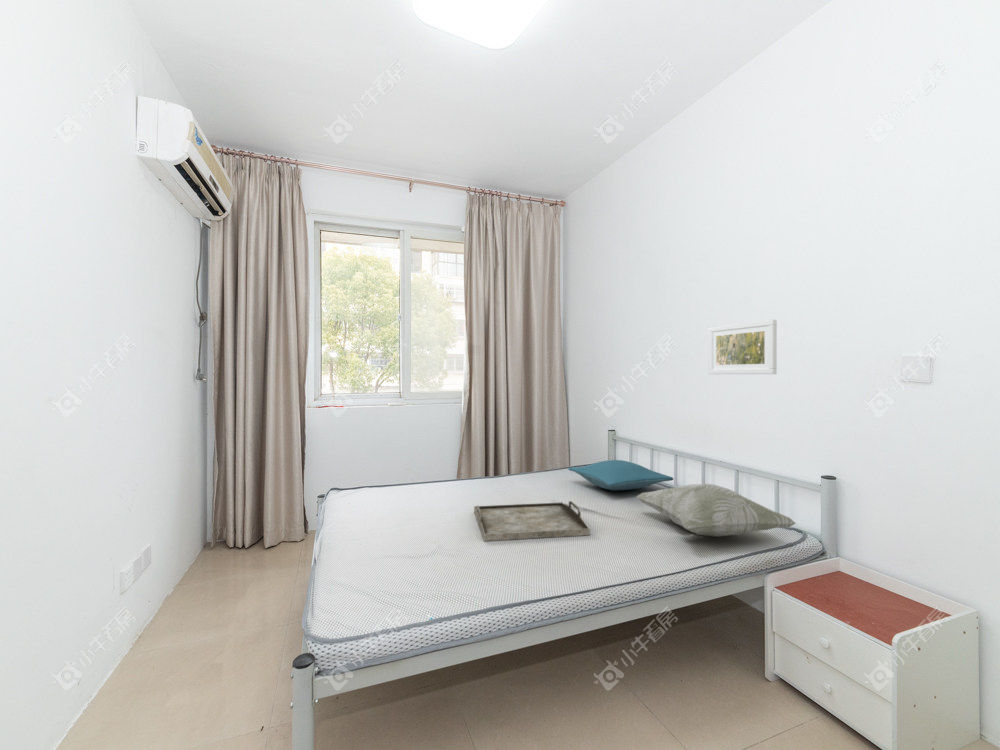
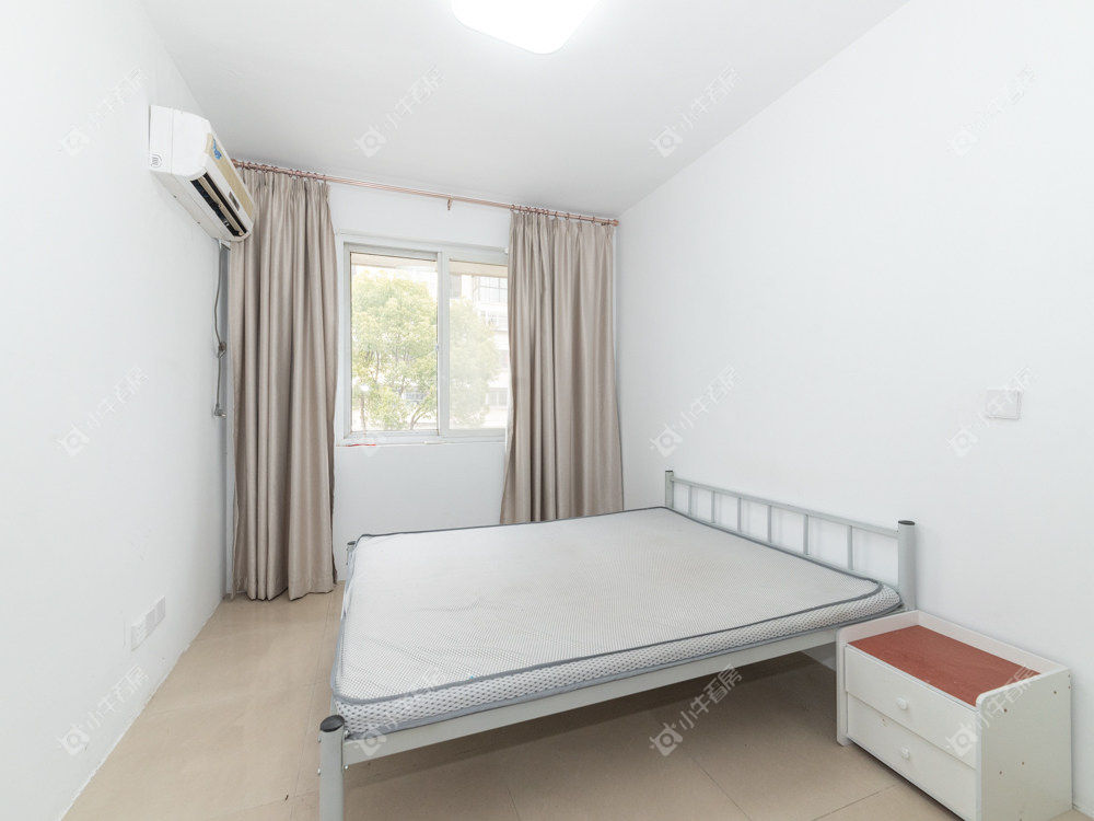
- serving tray [473,500,591,542]
- pillow [567,459,674,491]
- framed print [707,319,778,375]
- decorative pillow [635,483,797,538]
